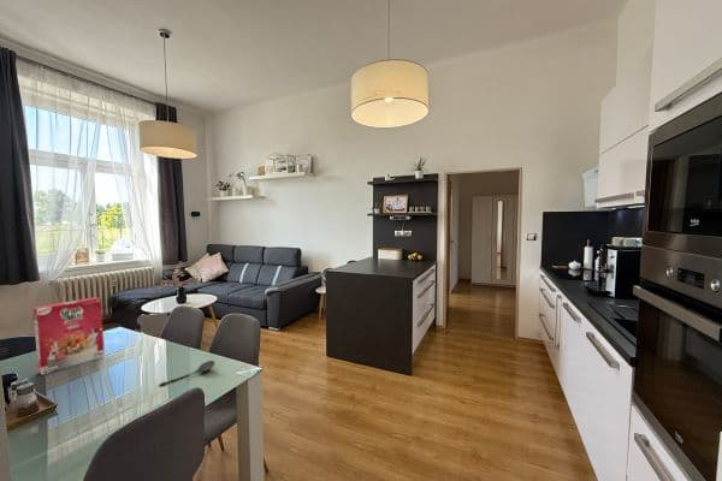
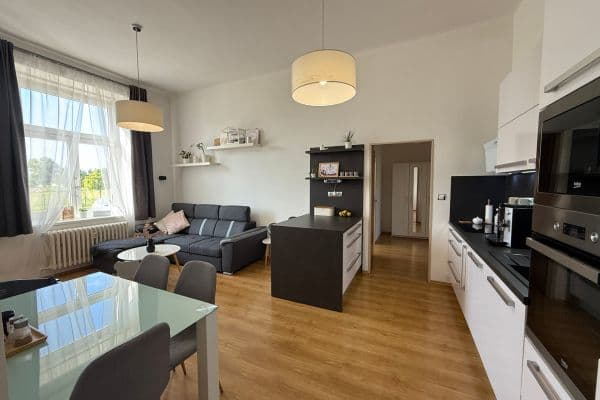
- cereal box [32,296,106,376]
- spoon [158,360,217,387]
